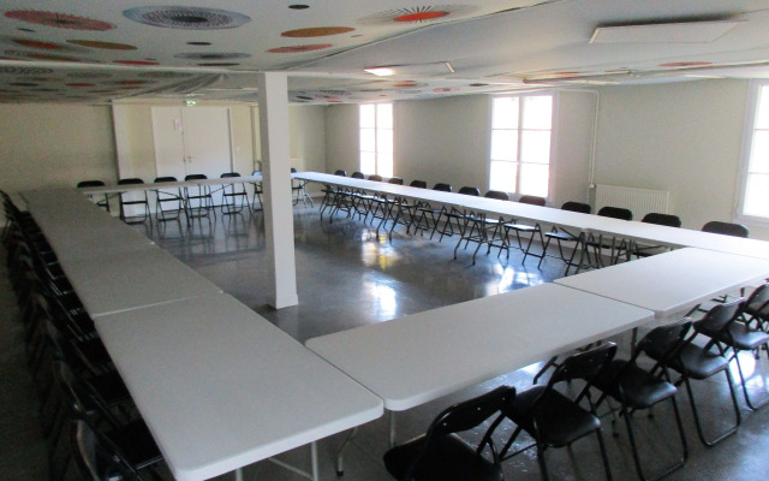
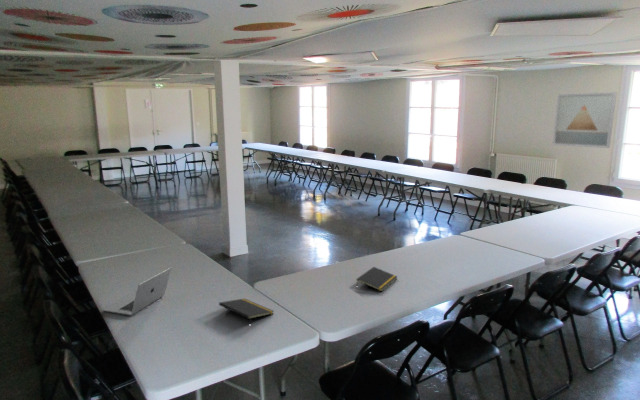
+ wall art [552,91,618,149]
+ laptop [102,267,172,317]
+ notepad [218,297,275,323]
+ notepad [356,266,399,292]
